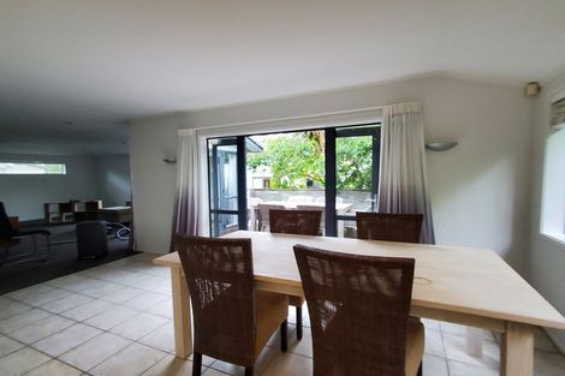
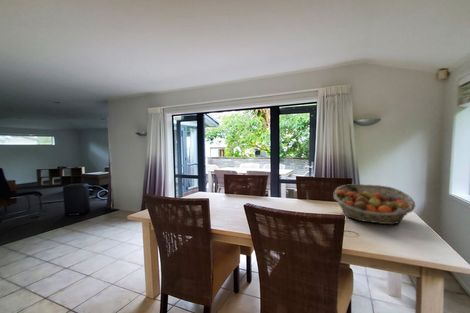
+ fruit basket [333,183,417,225]
